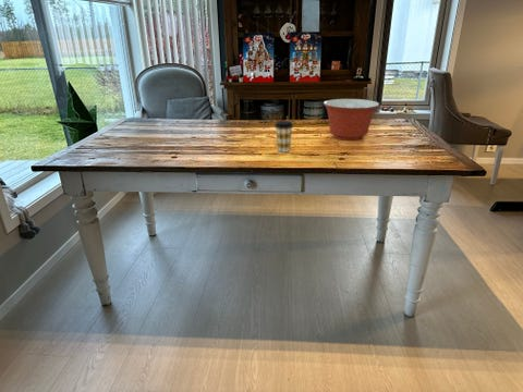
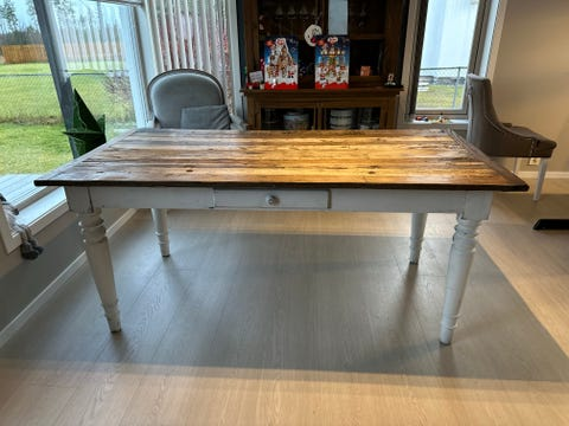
- coffee cup [273,120,294,154]
- mixing bowl [323,98,380,142]
